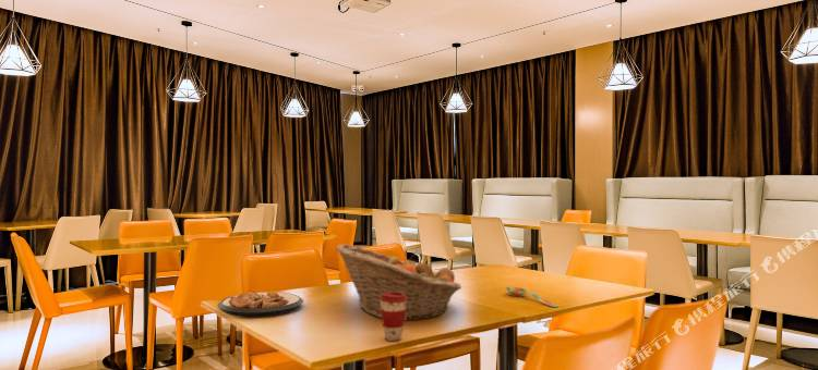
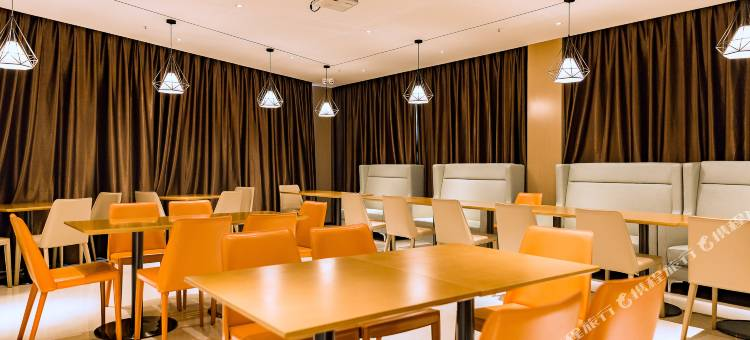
- fruit basket [335,243,462,321]
- plate [216,291,304,318]
- spoon [505,286,560,308]
- coffee cup [380,292,407,342]
